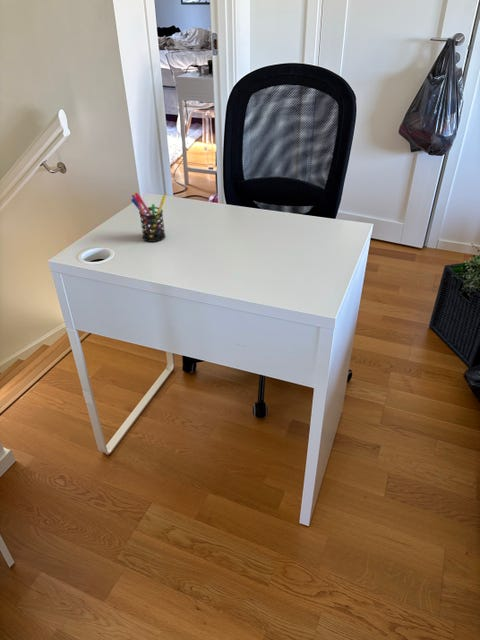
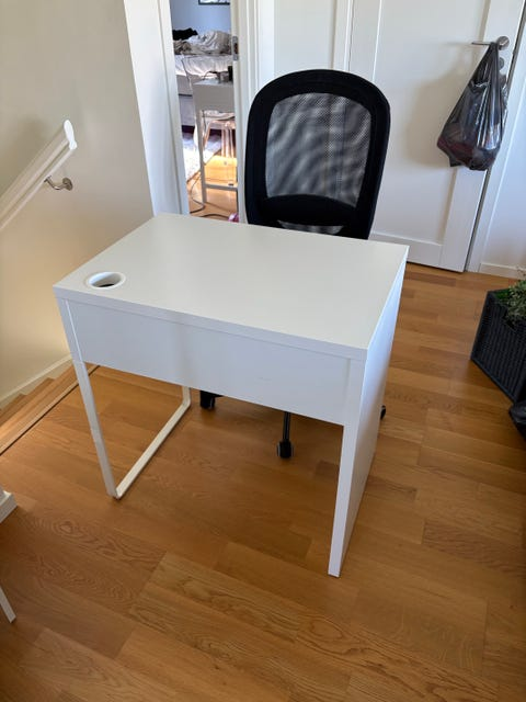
- pen holder [130,192,167,243]
